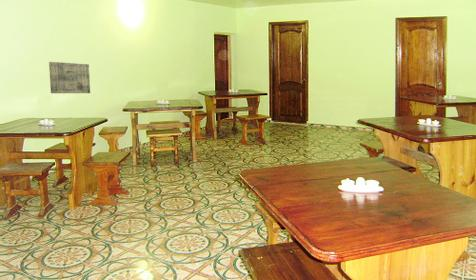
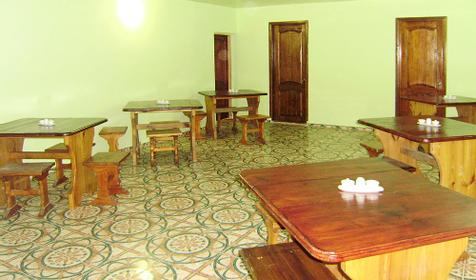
- wall art [48,61,91,94]
